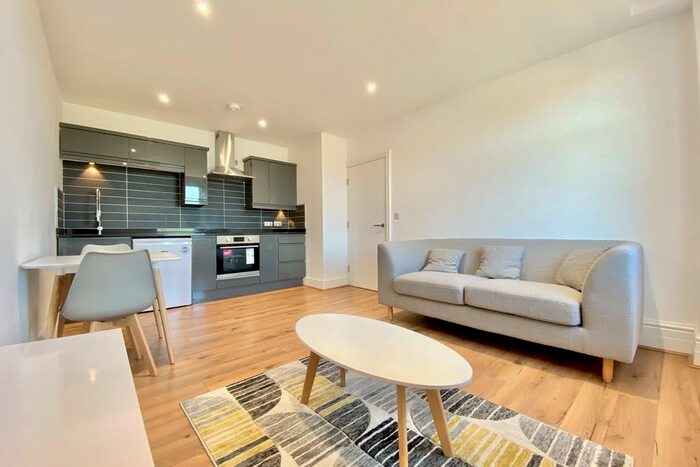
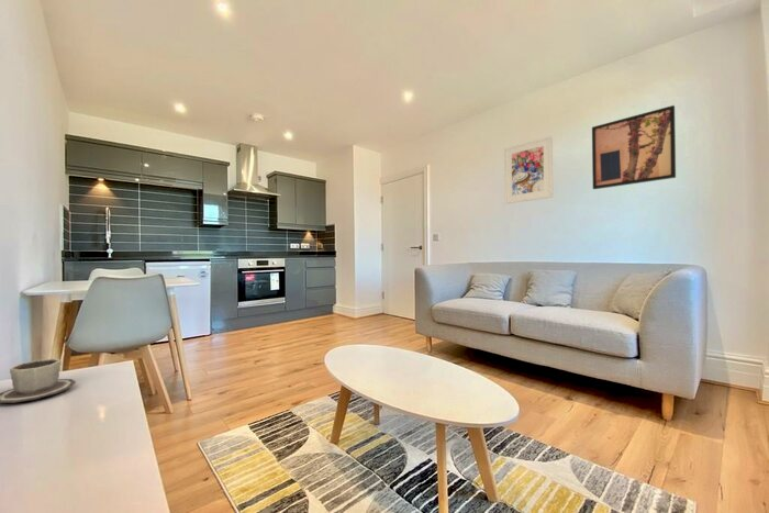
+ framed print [503,134,554,204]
+ cup [0,358,77,404]
+ wall art [591,104,677,190]
